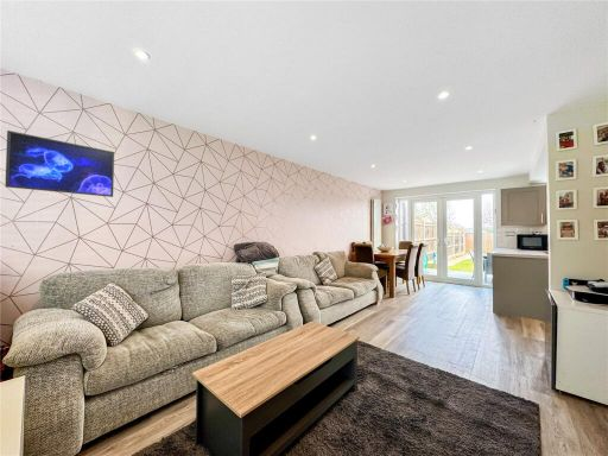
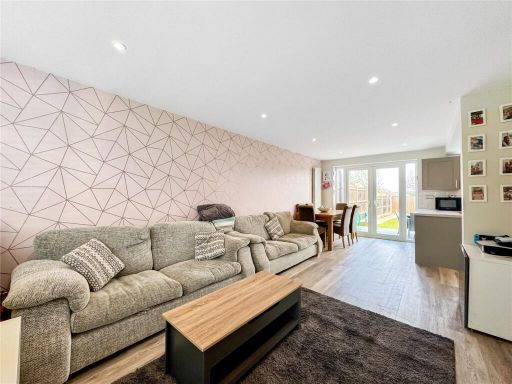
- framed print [4,129,115,198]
